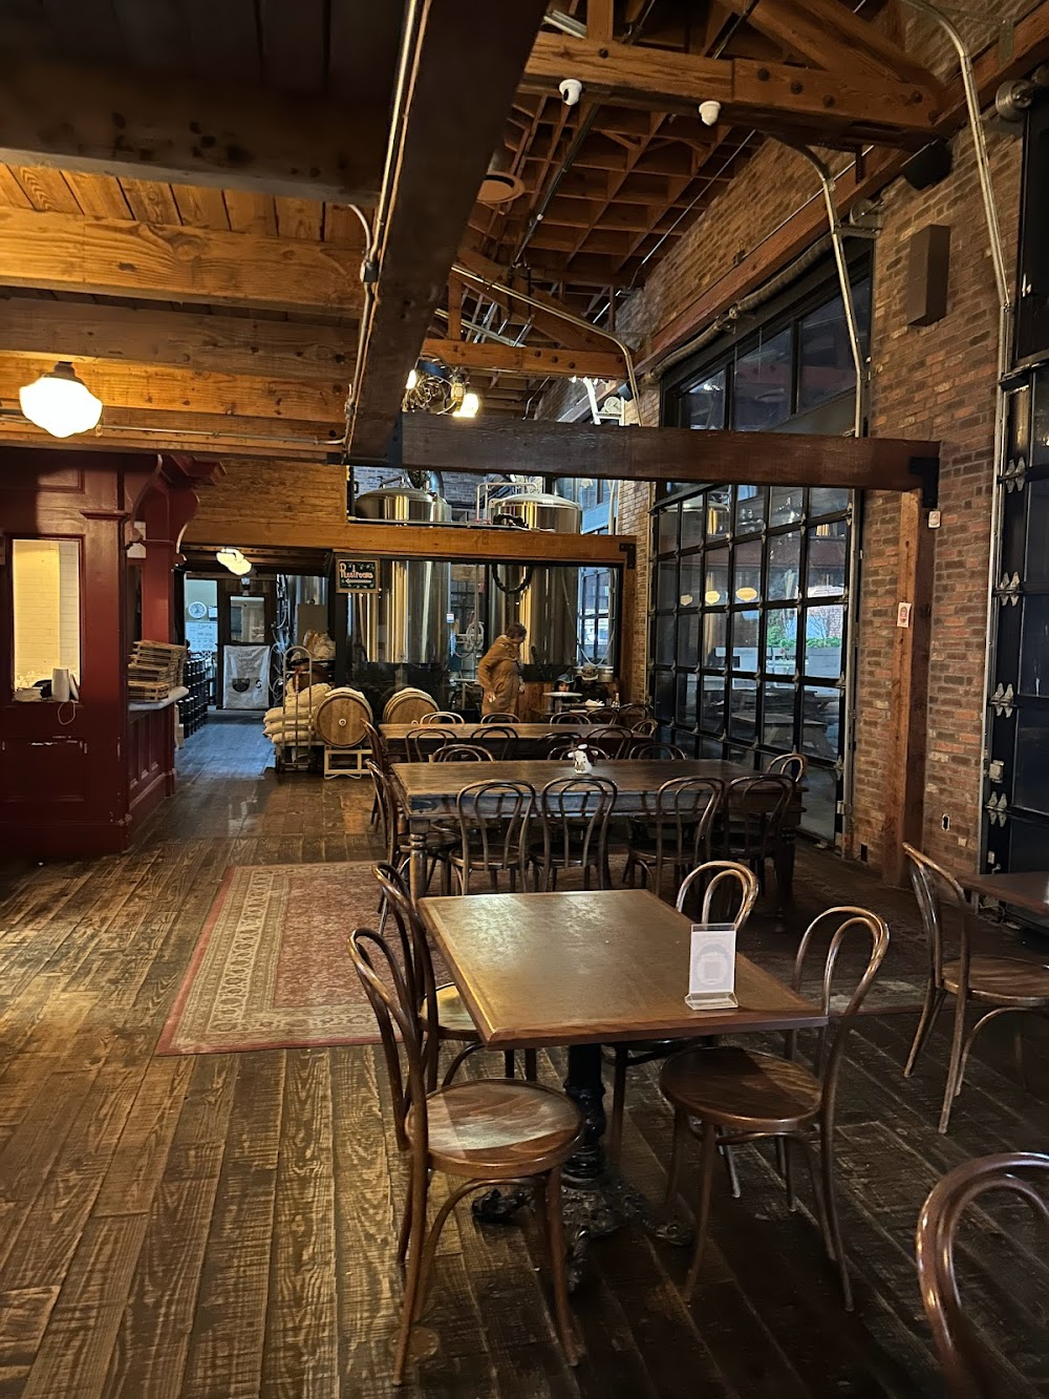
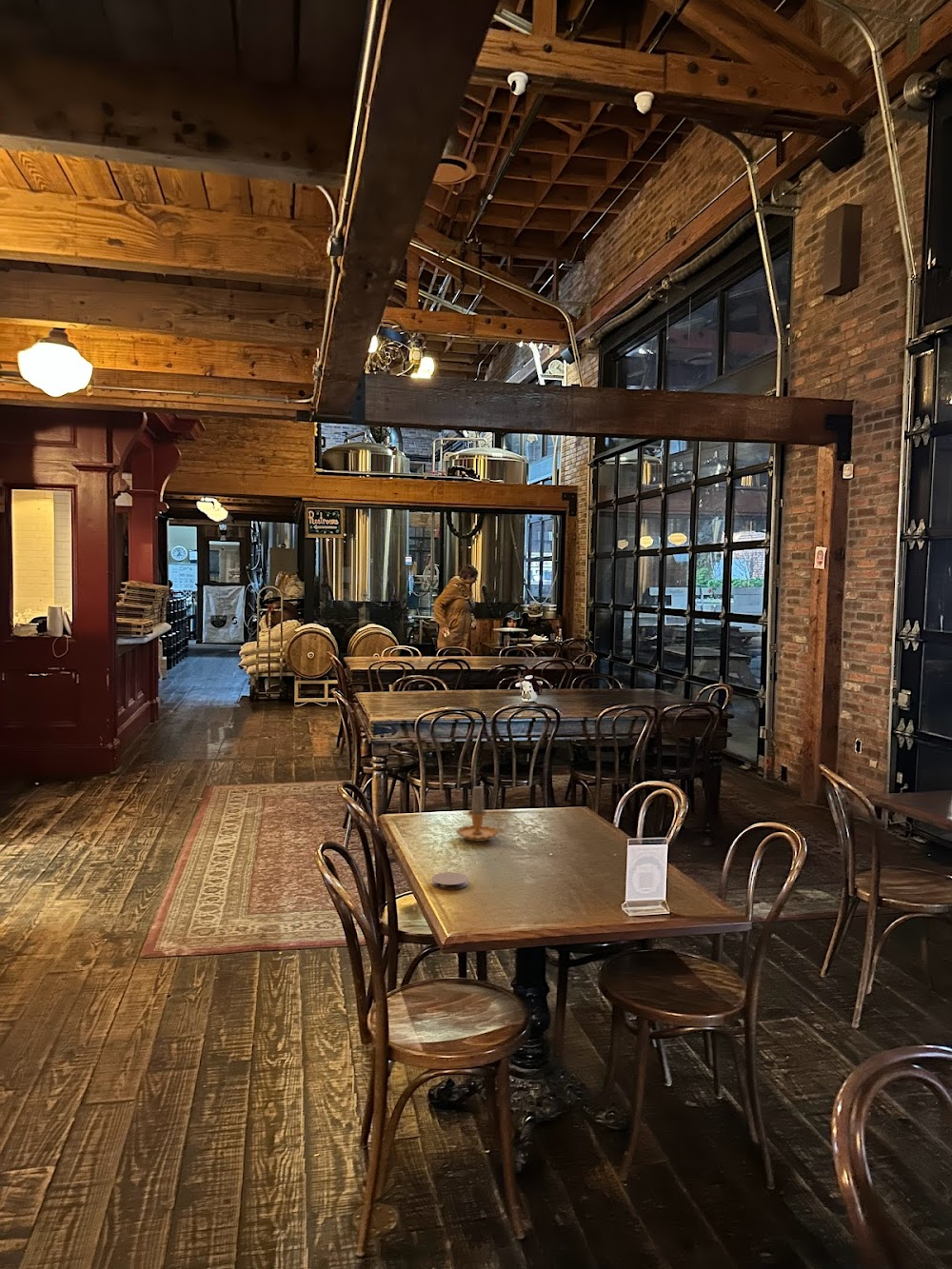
+ coaster [431,871,468,891]
+ candle [455,785,508,843]
